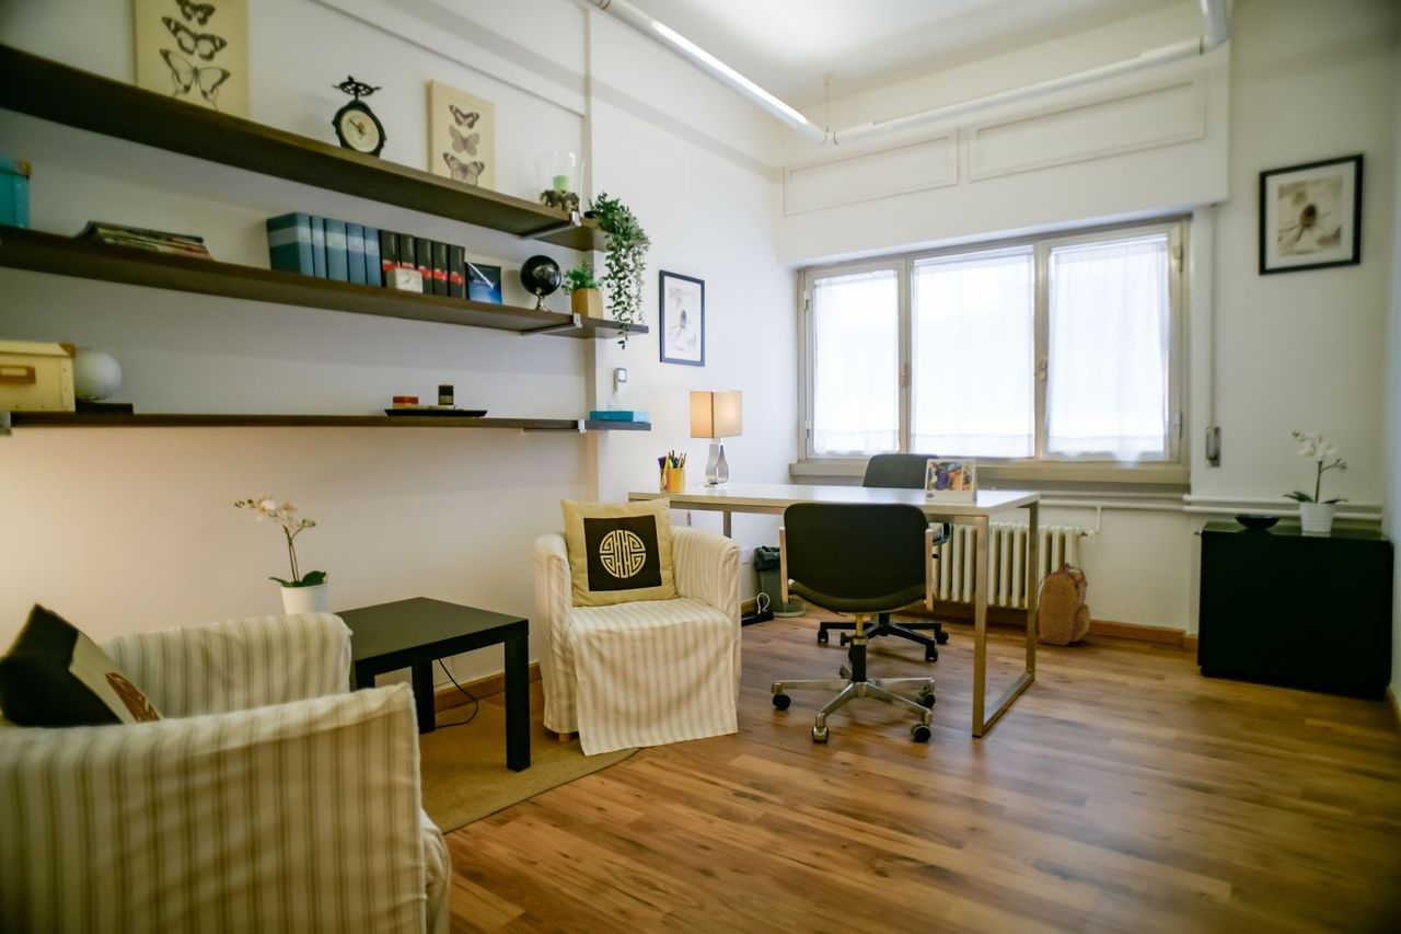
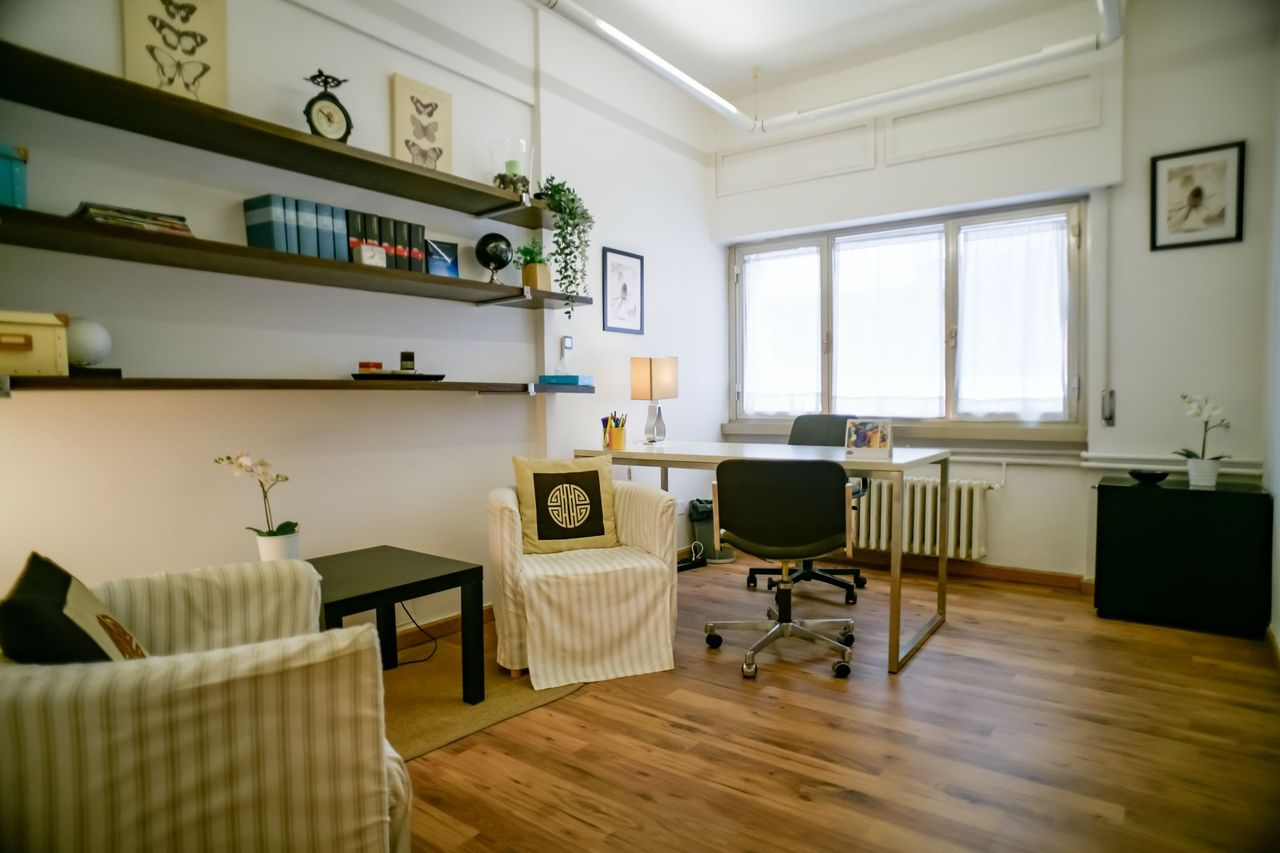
- backpack [1035,561,1092,647]
